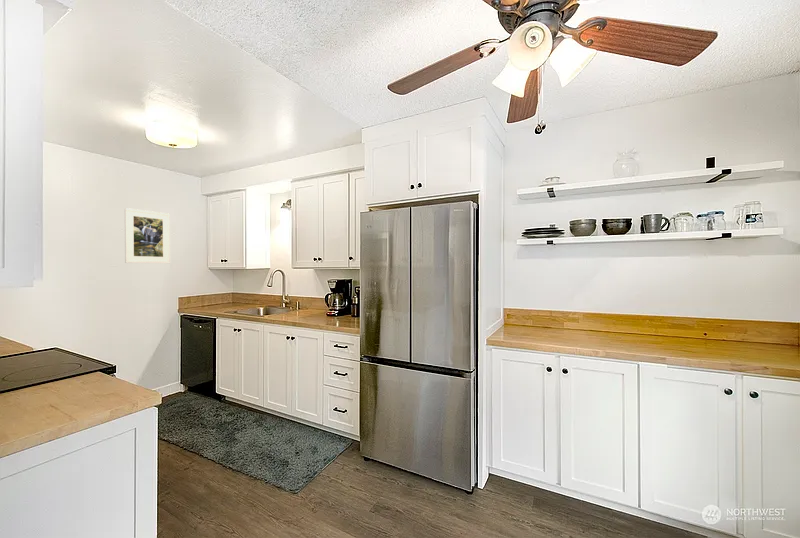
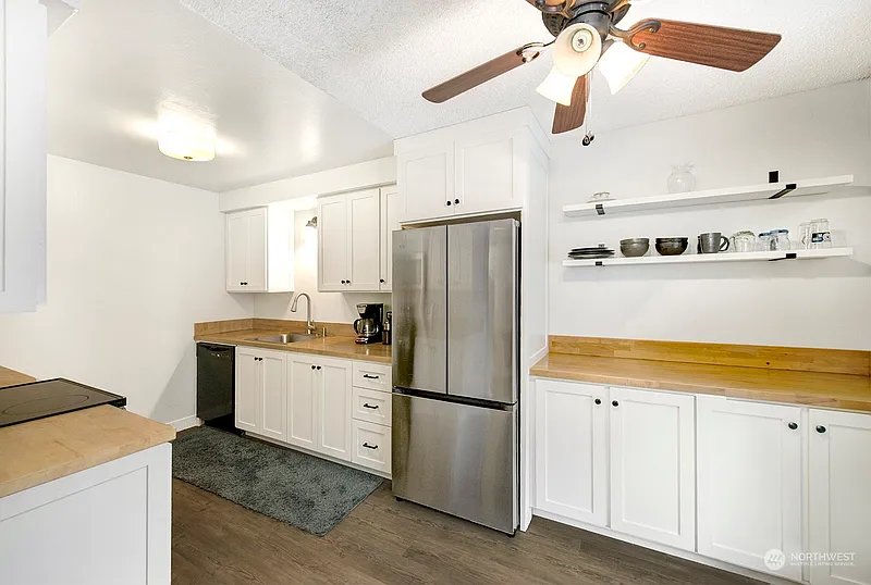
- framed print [124,207,171,264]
